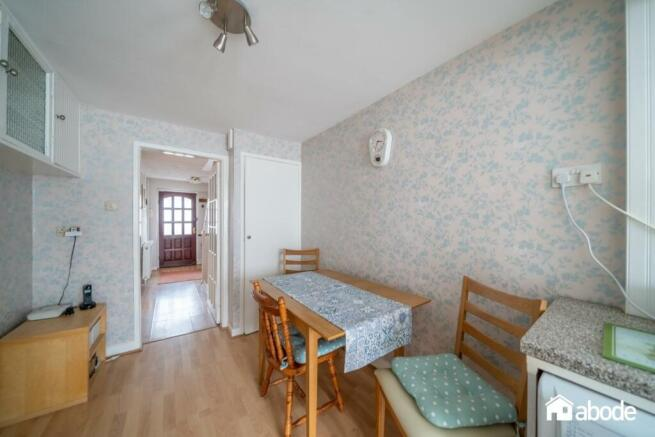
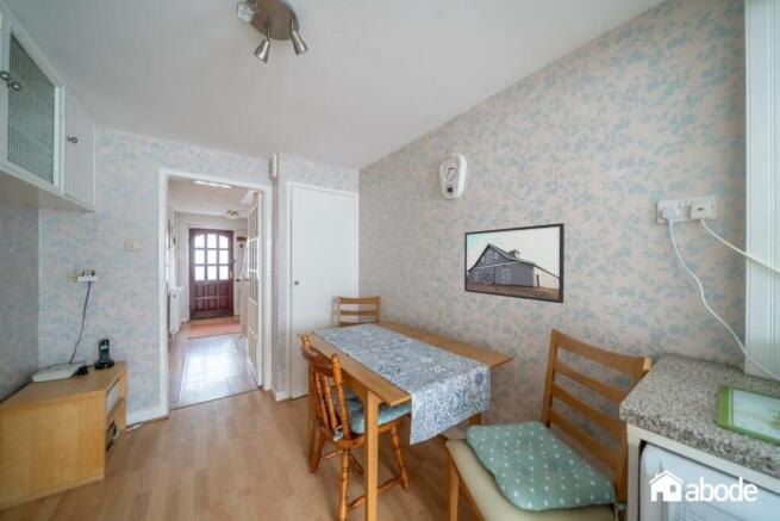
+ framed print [463,222,566,305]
